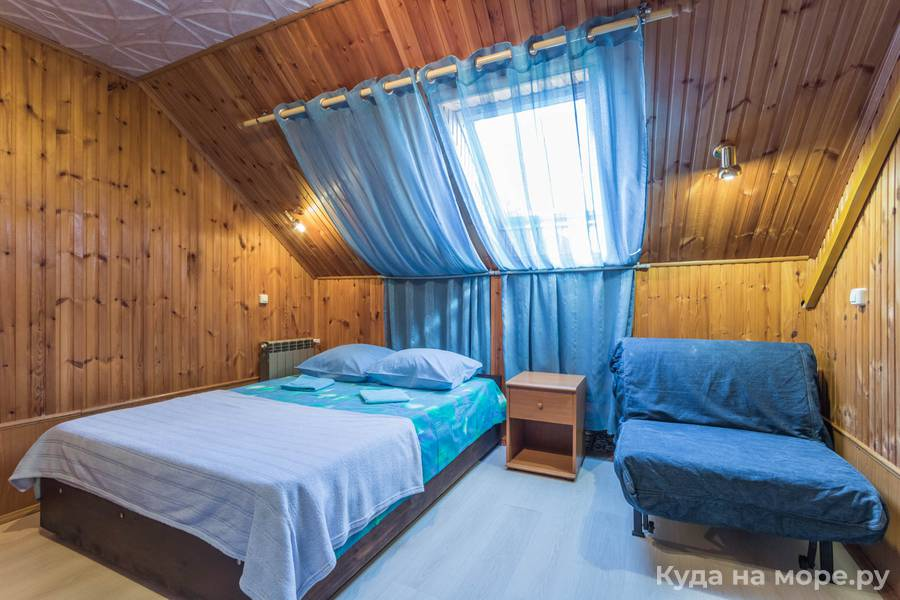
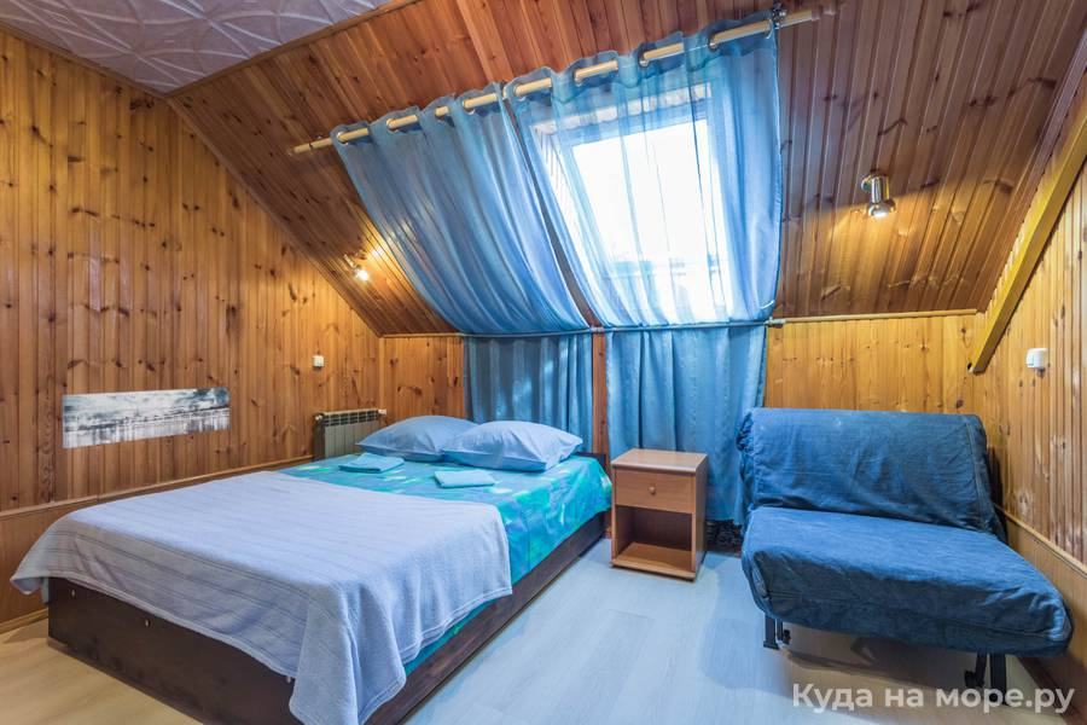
+ wall art [62,387,231,450]
